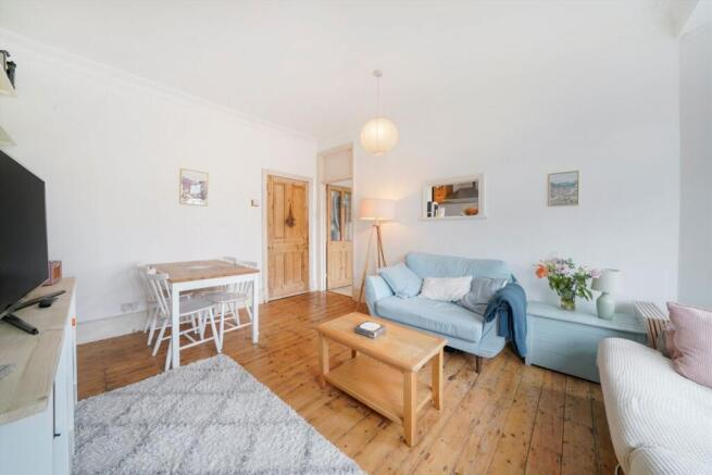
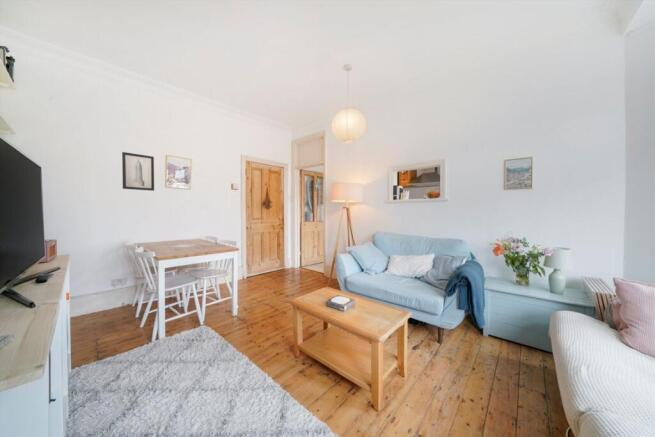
+ wall art [121,151,155,192]
